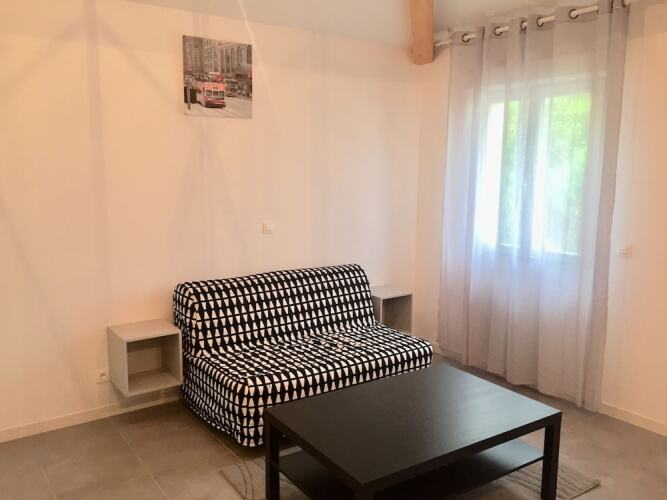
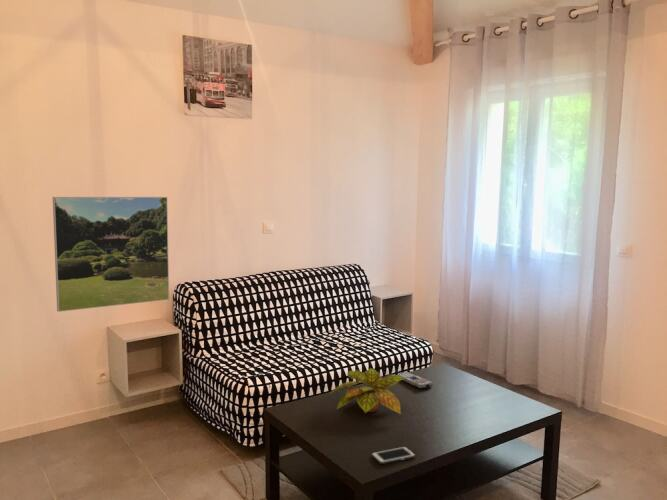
+ remote control [396,371,434,390]
+ cell phone [370,446,417,465]
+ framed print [52,196,170,313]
+ plant [328,367,404,416]
